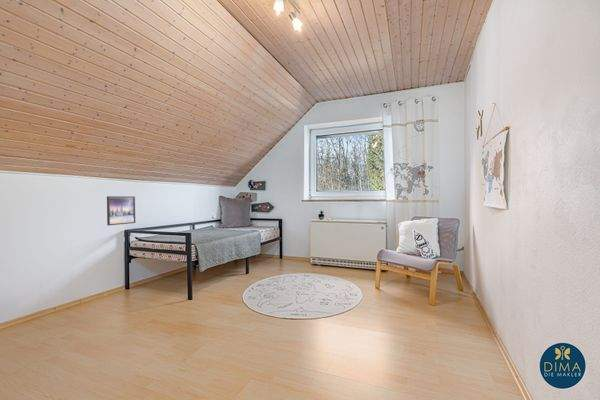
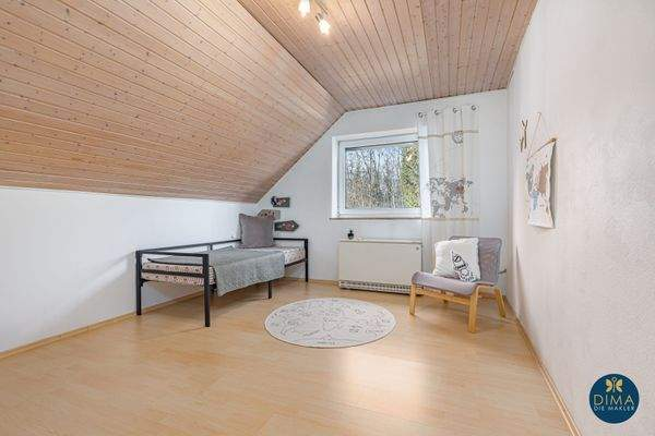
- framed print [106,195,136,226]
